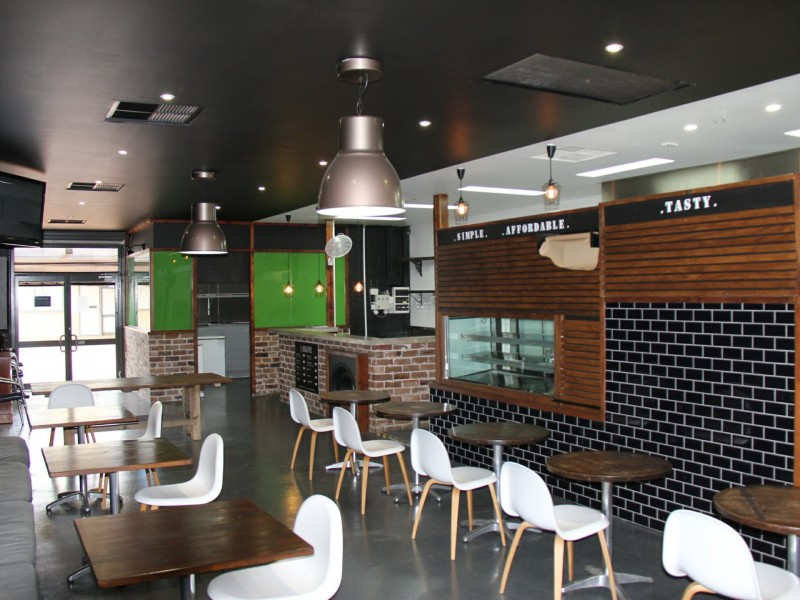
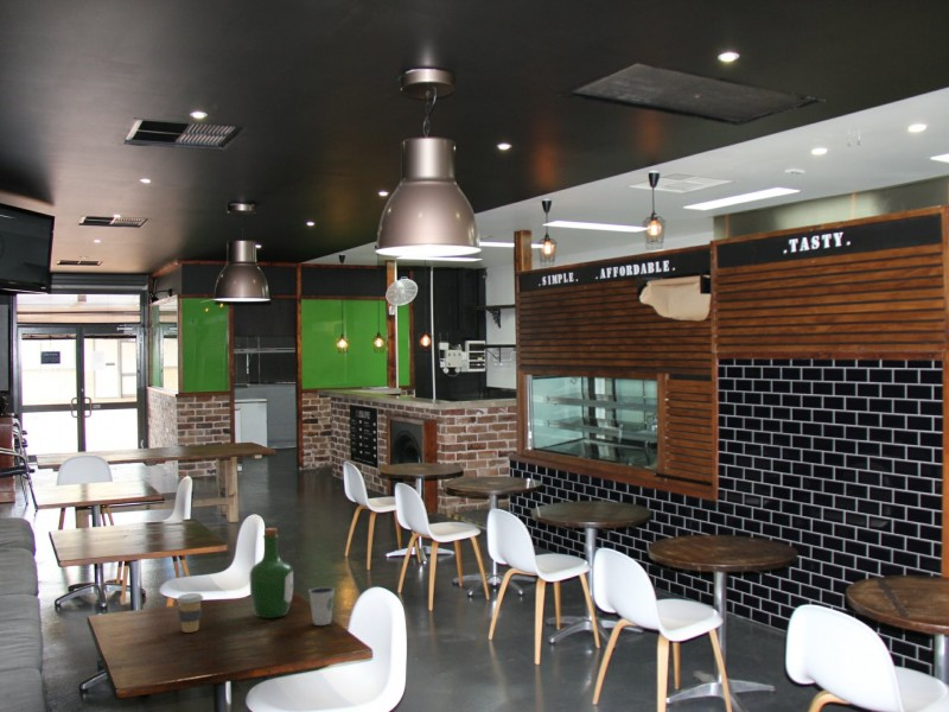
+ dixie cup [307,586,336,627]
+ coffee cup [176,592,204,634]
+ wine bottle [249,527,294,619]
